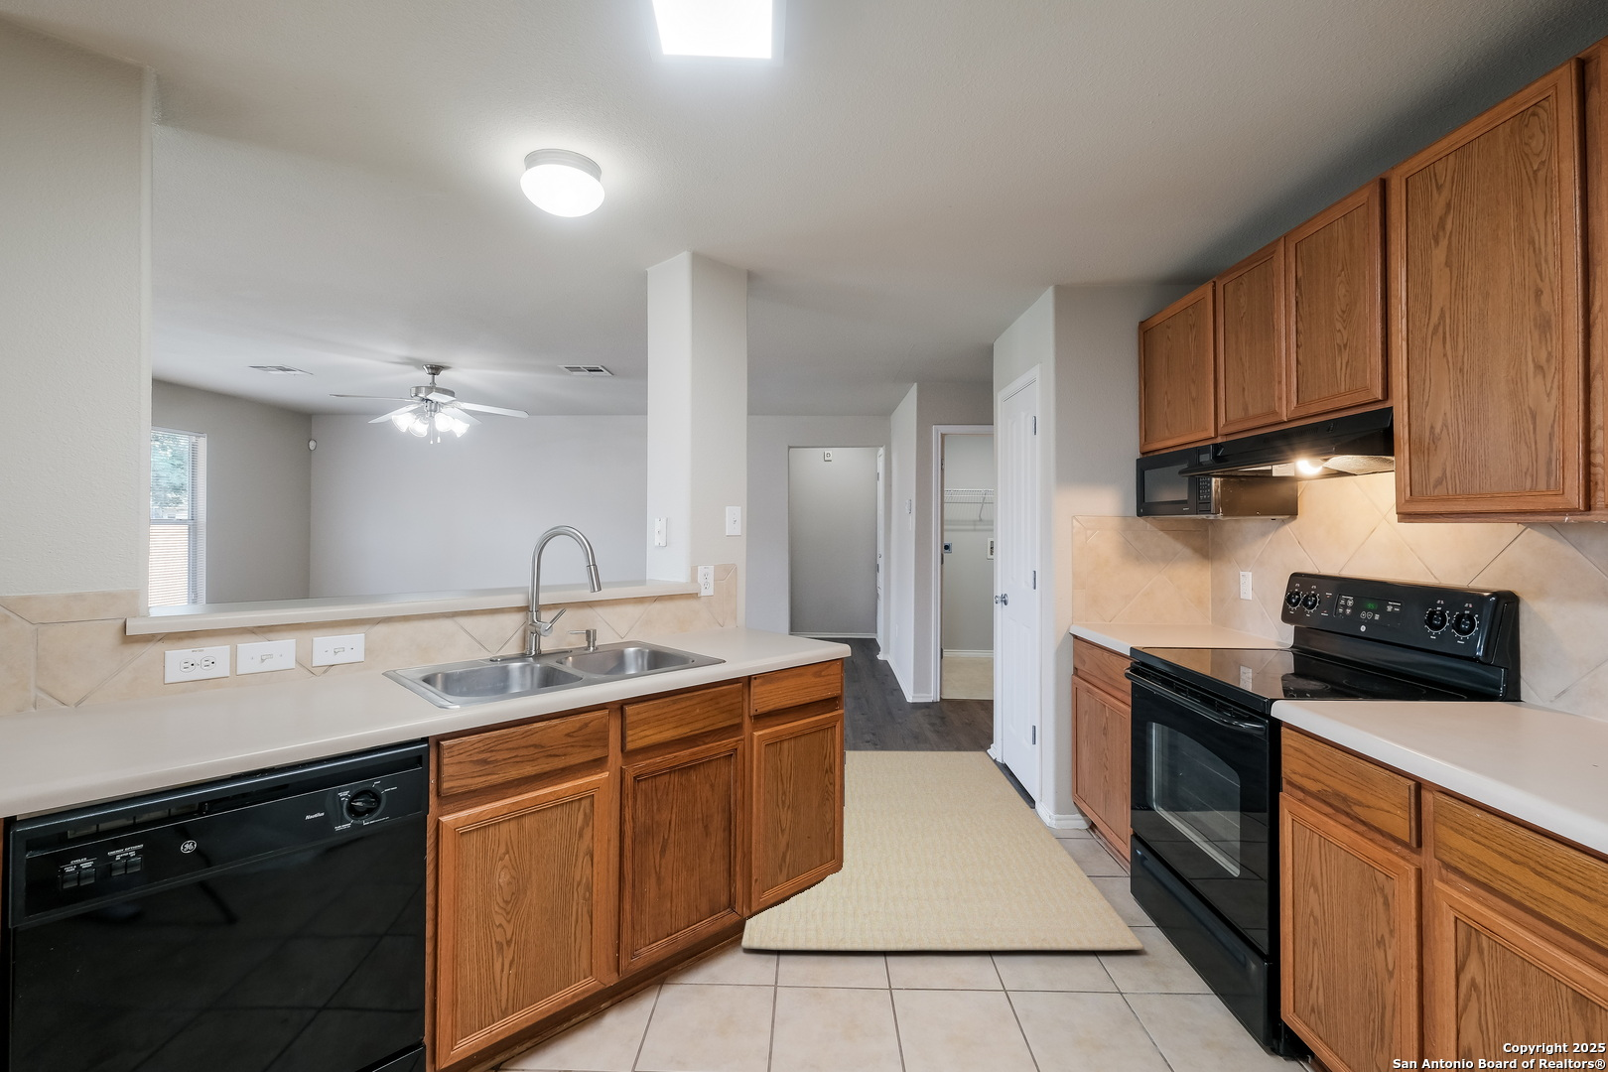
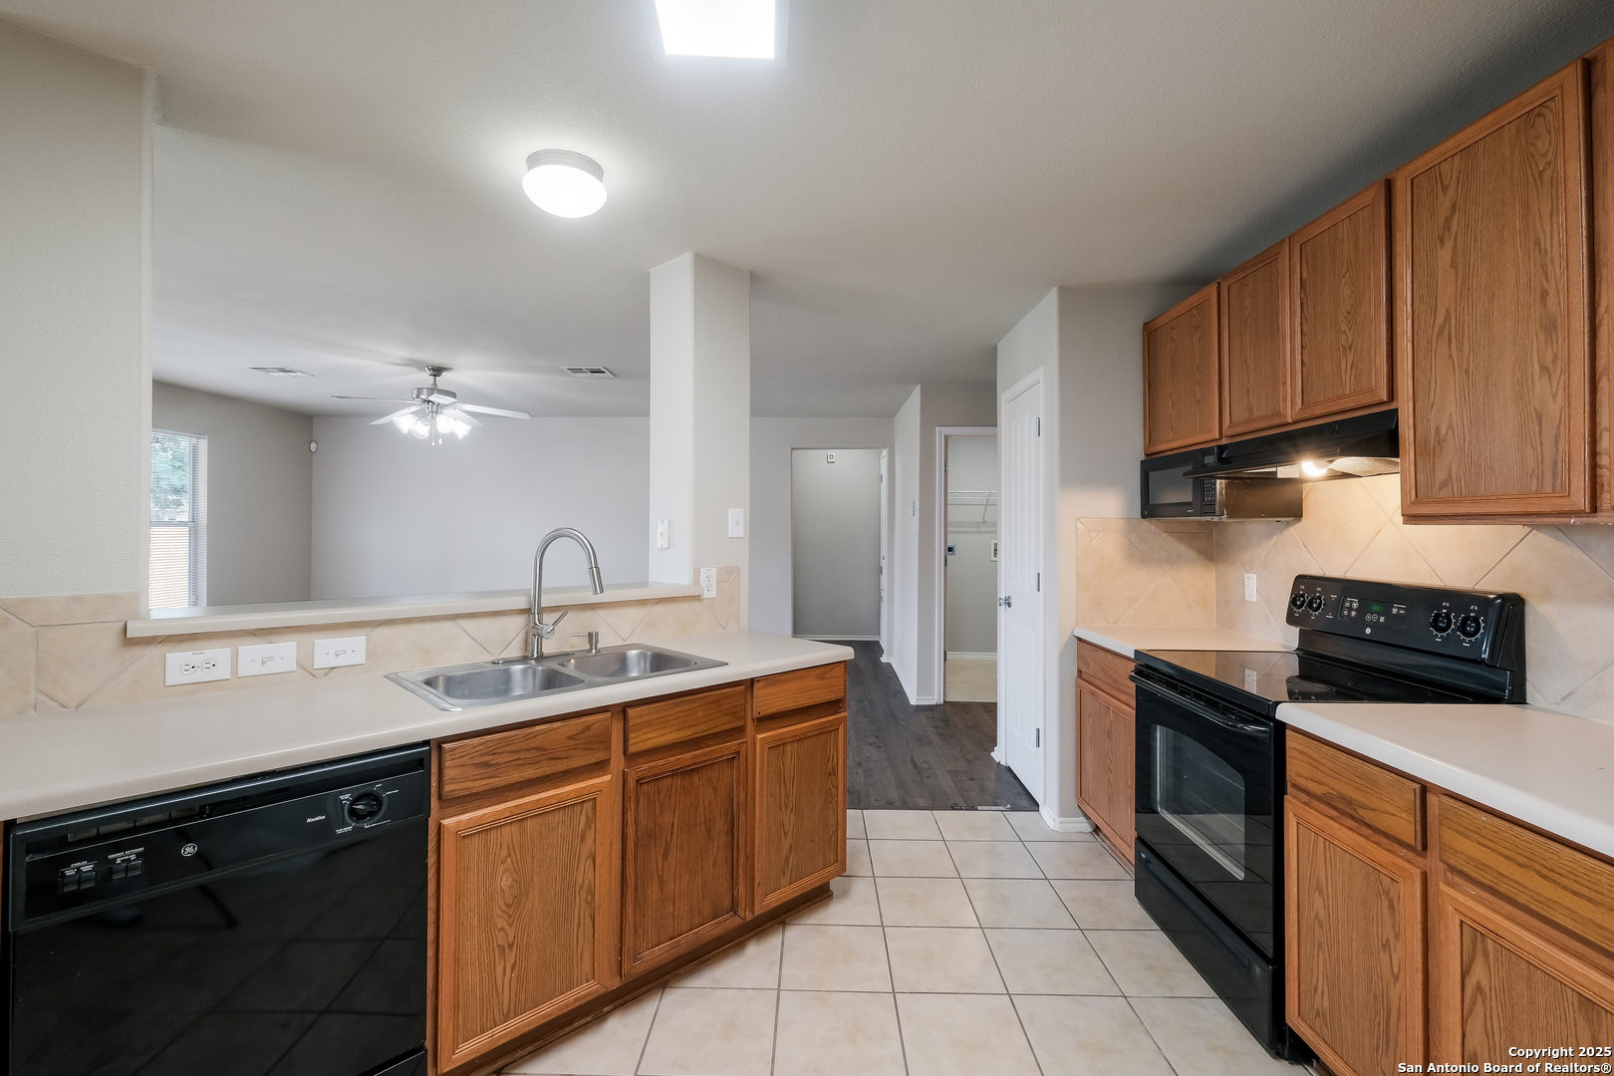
- rug [741,750,1145,952]
